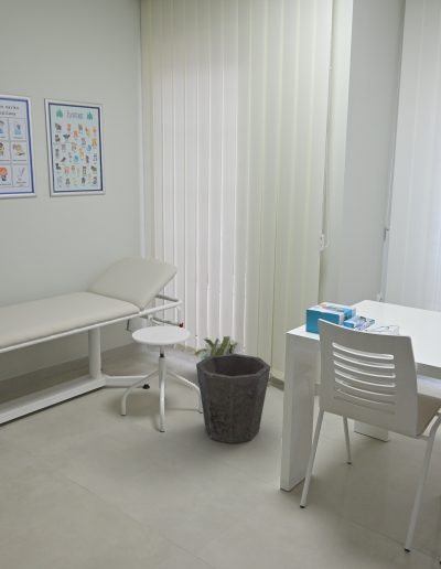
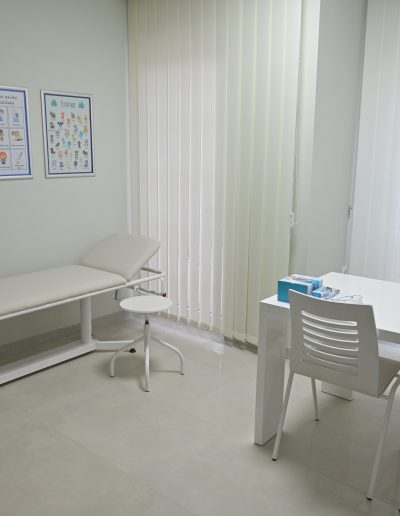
- waste bin [195,353,271,444]
- decorative plant [191,335,244,361]
